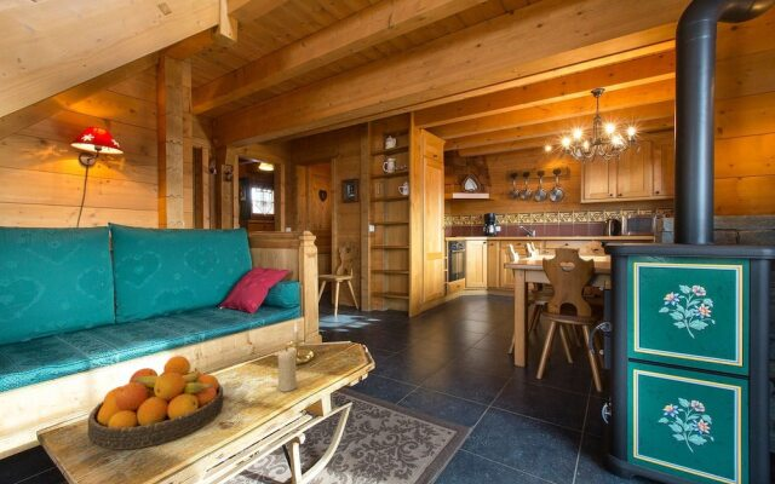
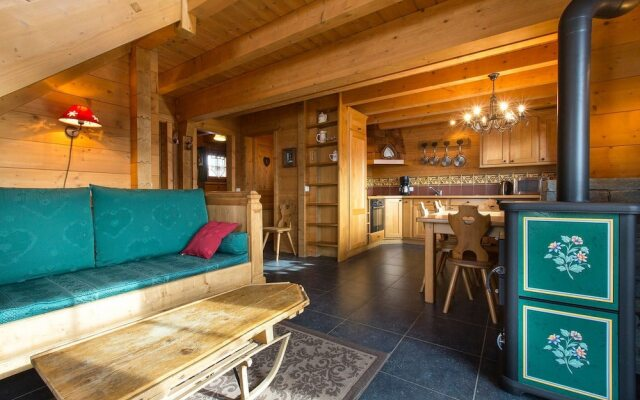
- fruit bowl [86,355,225,451]
- candle [275,346,298,393]
- candle holder [275,321,315,365]
